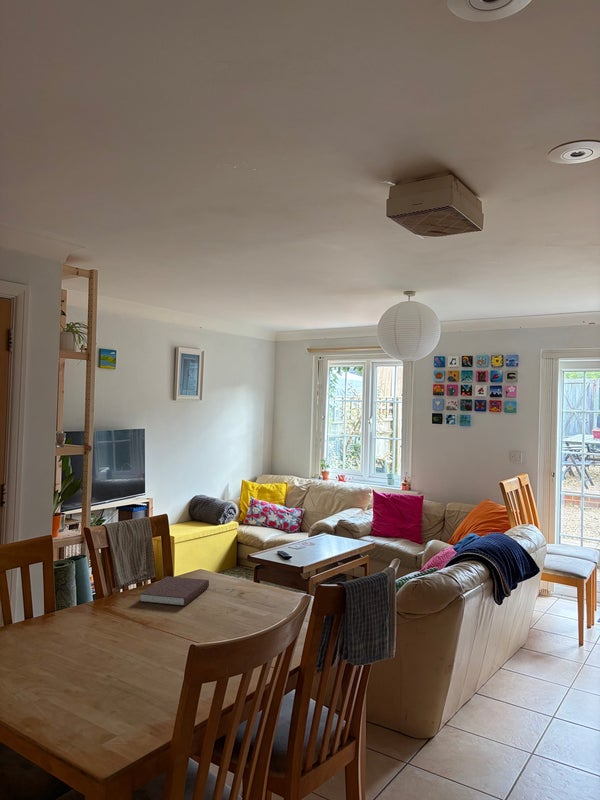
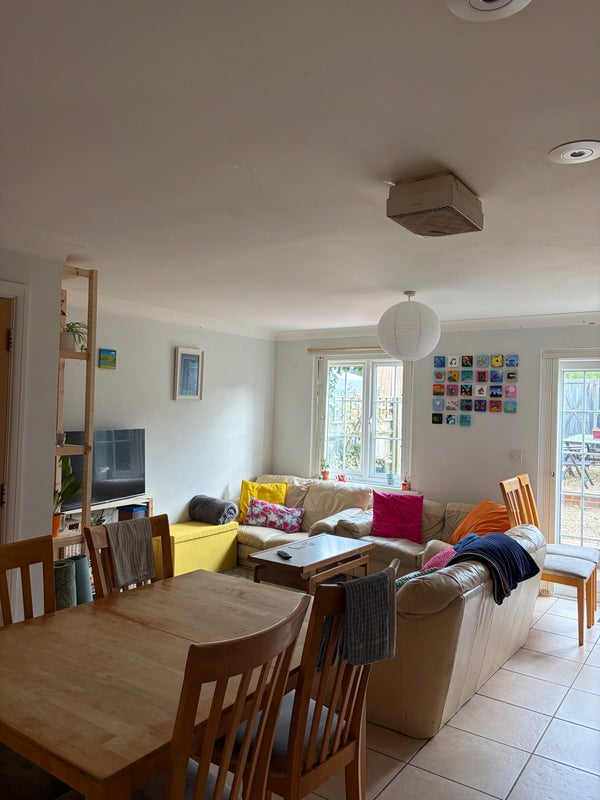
- notebook [138,575,210,607]
